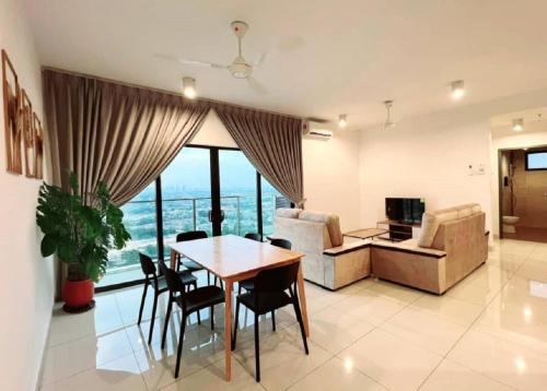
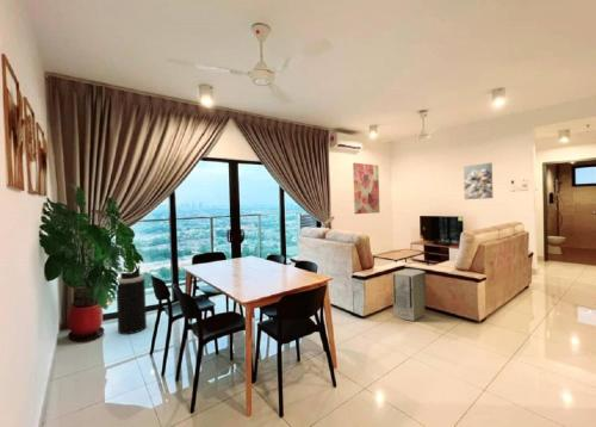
+ wall art [352,162,380,215]
+ wall art [462,162,493,200]
+ trash can [116,265,148,335]
+ air purifier [391,267,428,322]
